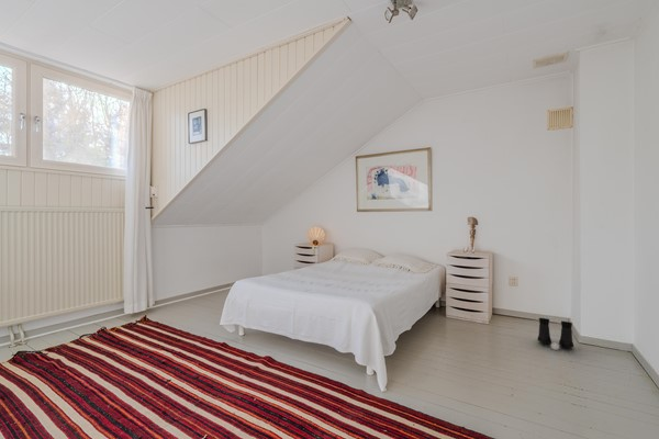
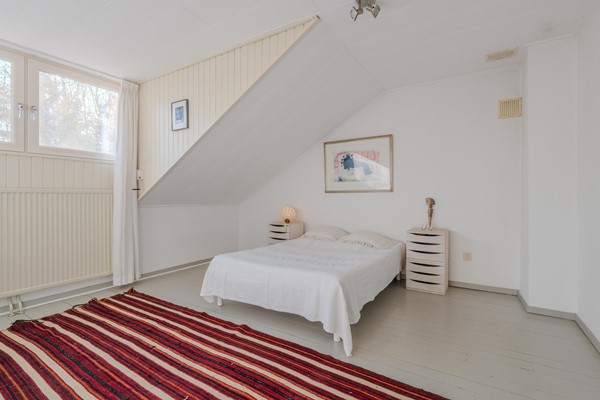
- boots [537,317,574,351]
